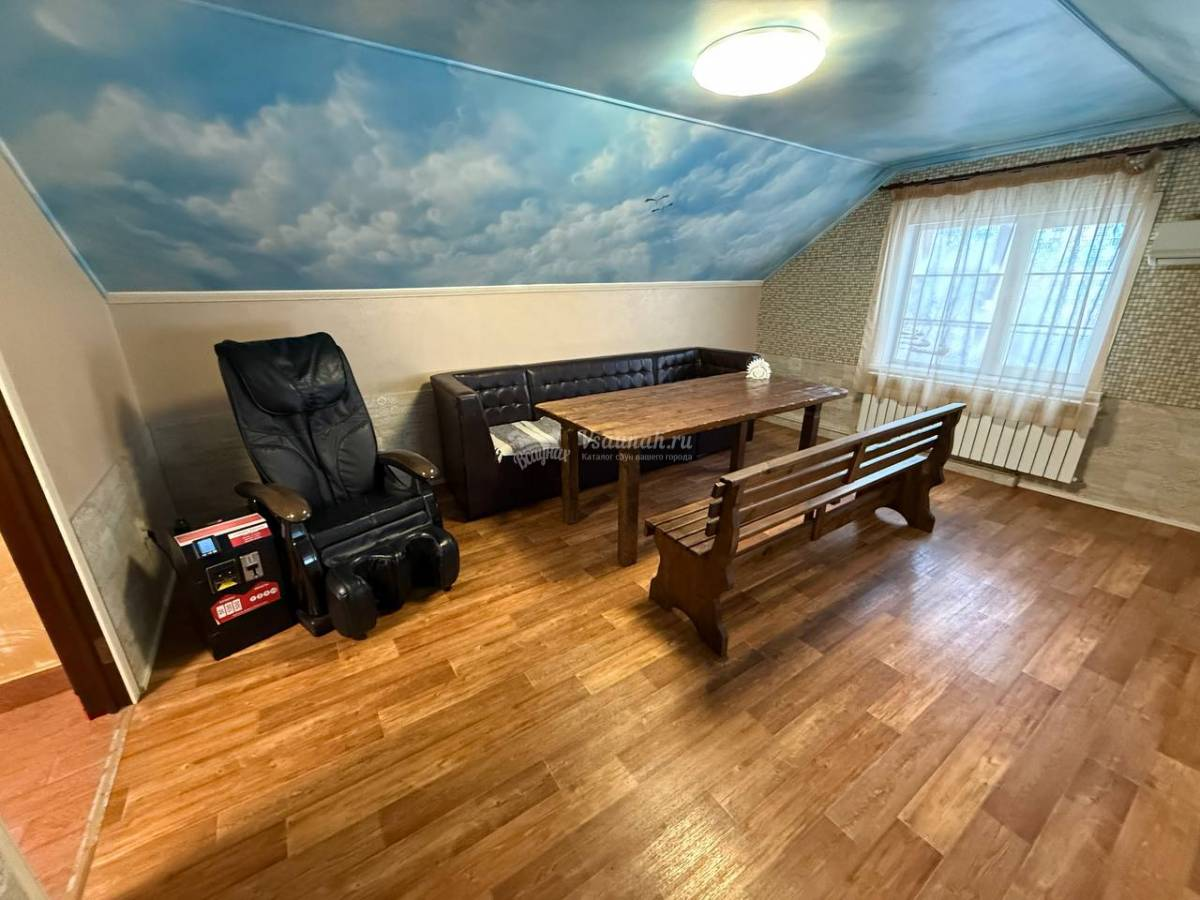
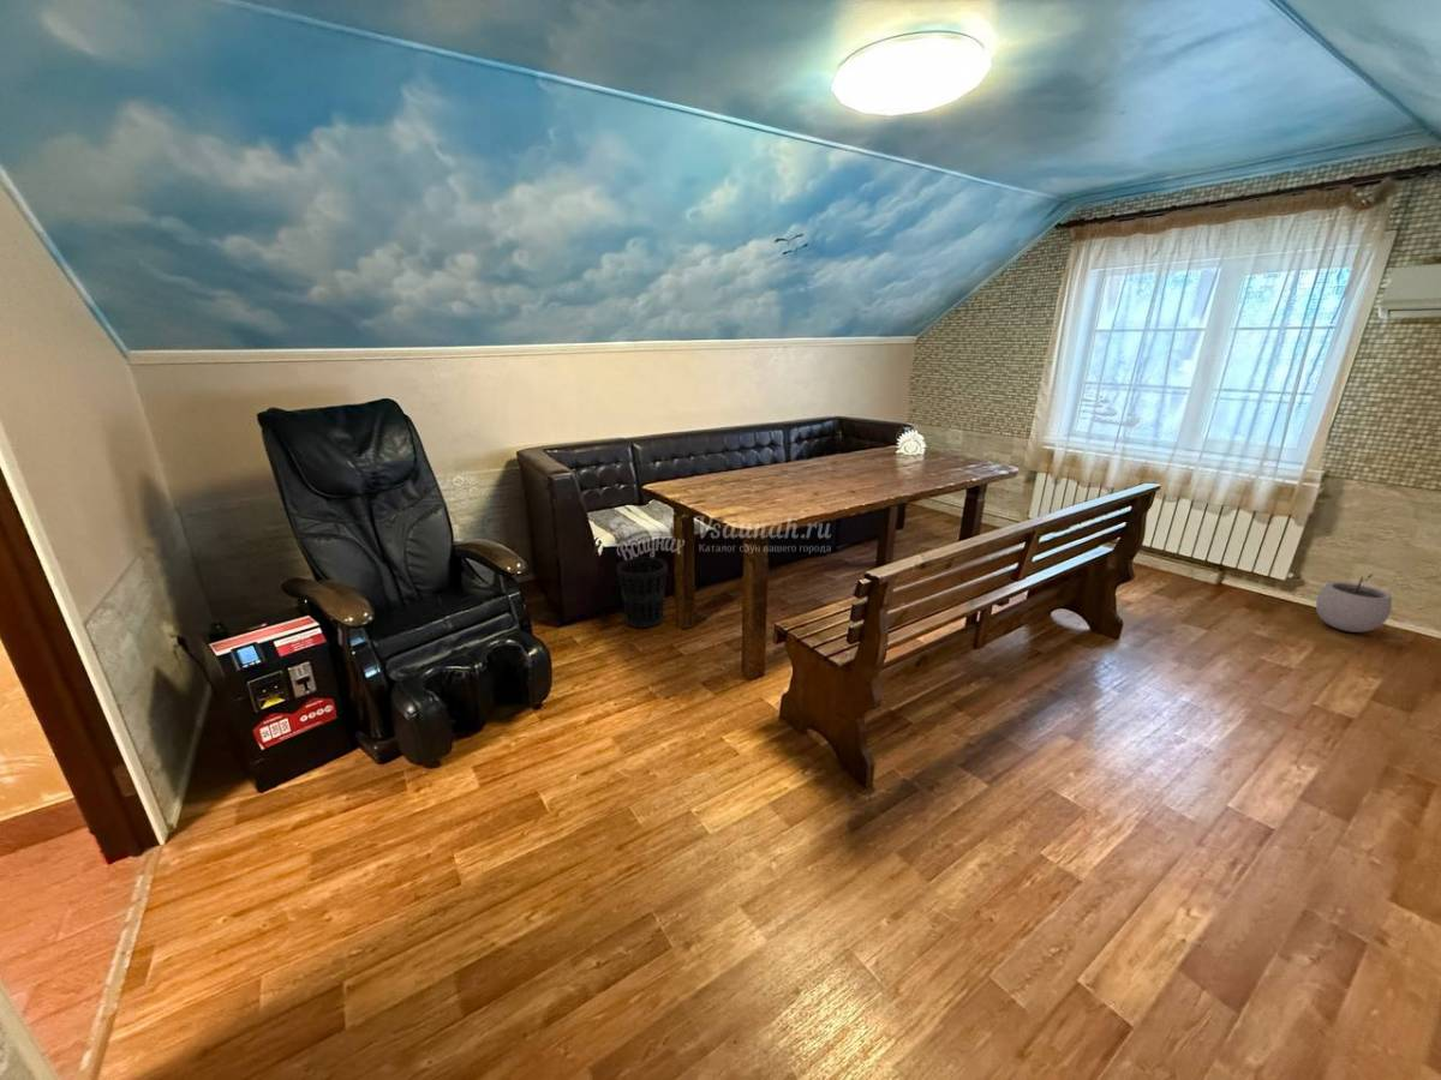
+ plant pot [1315,572,1393,634]
+ wastebasket [616,556,669,629]
